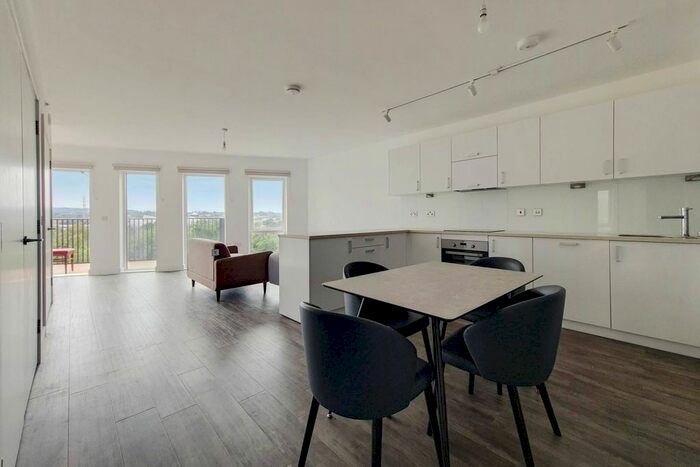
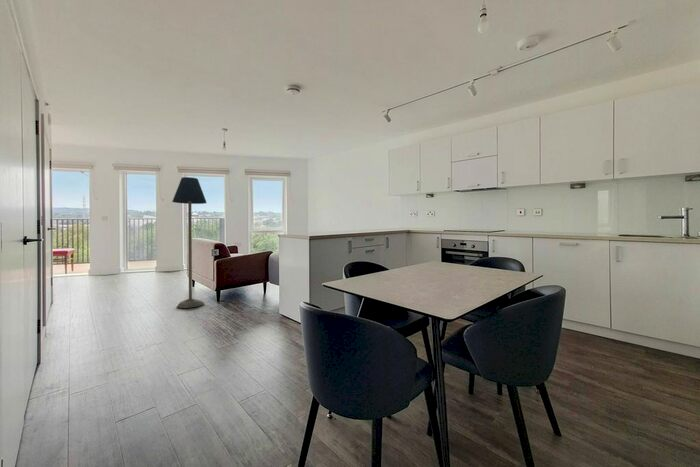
+ floor lamp [171,176,208,309]
